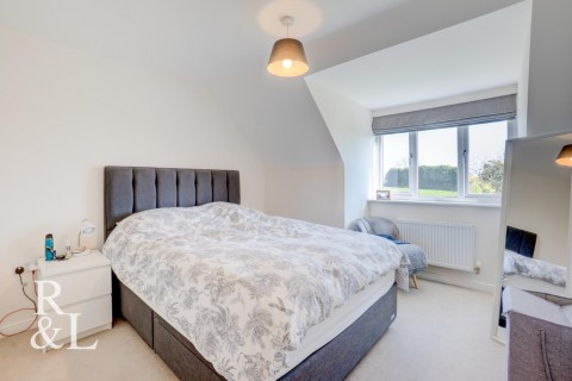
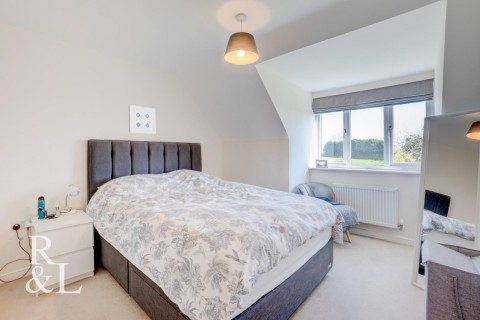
+ wall art [128,104,156,135]
